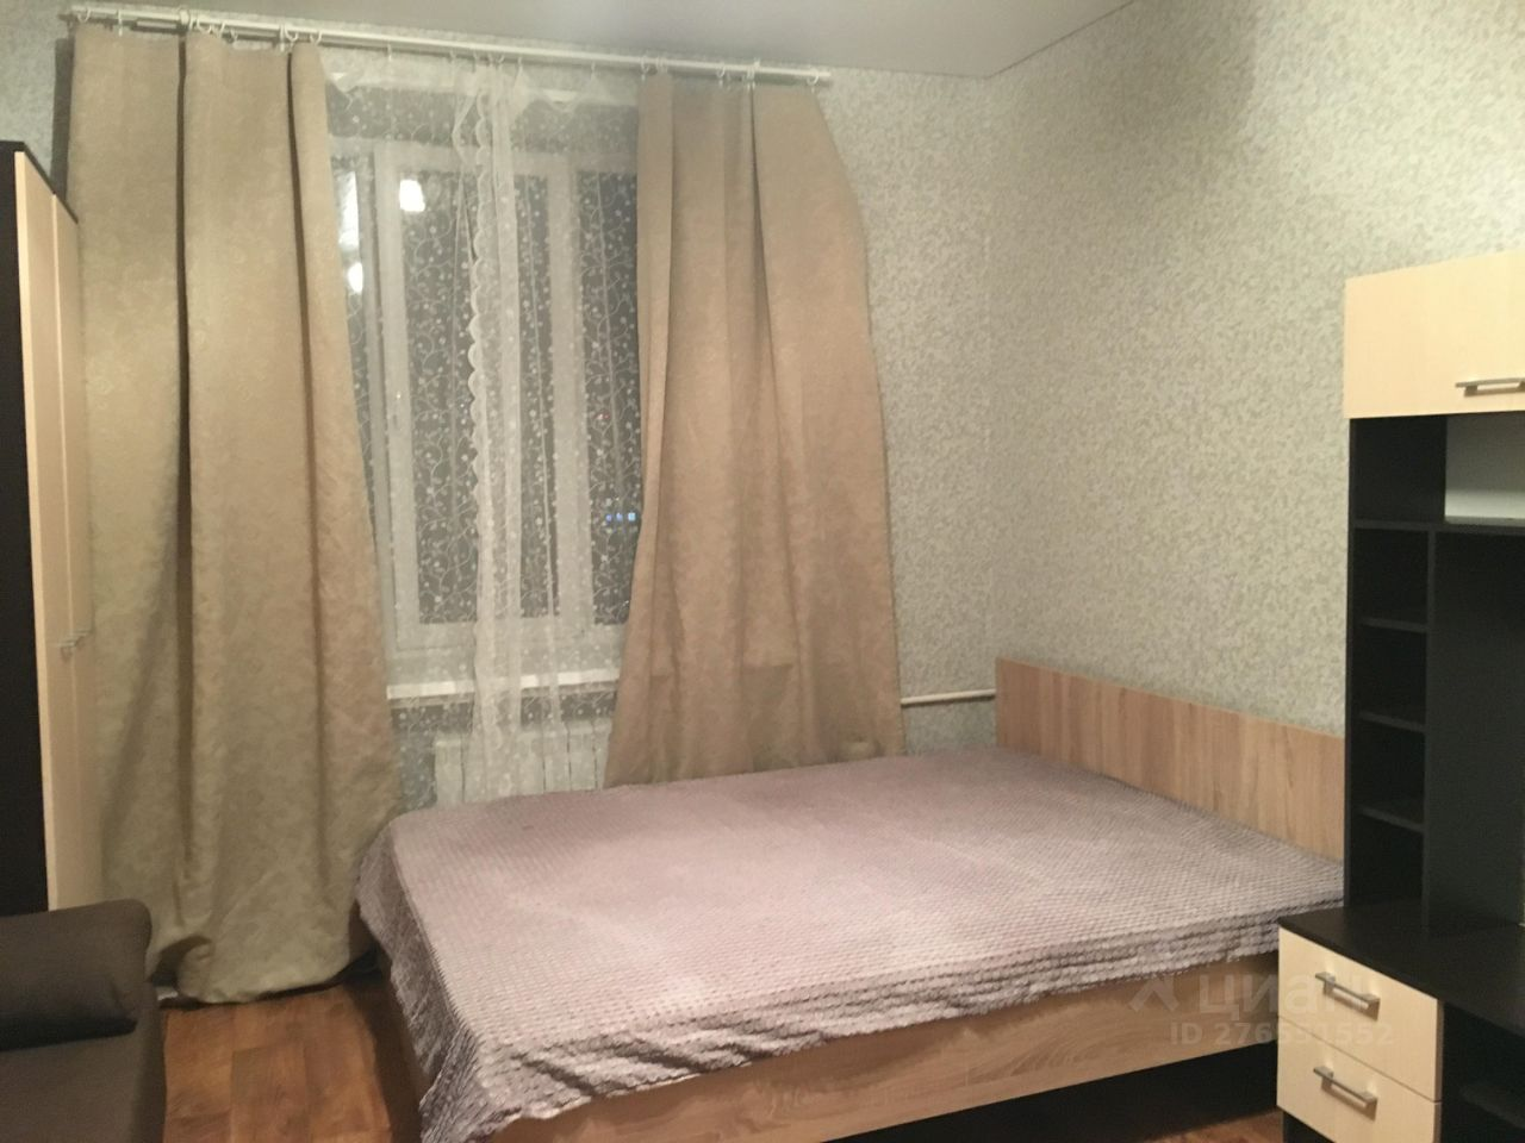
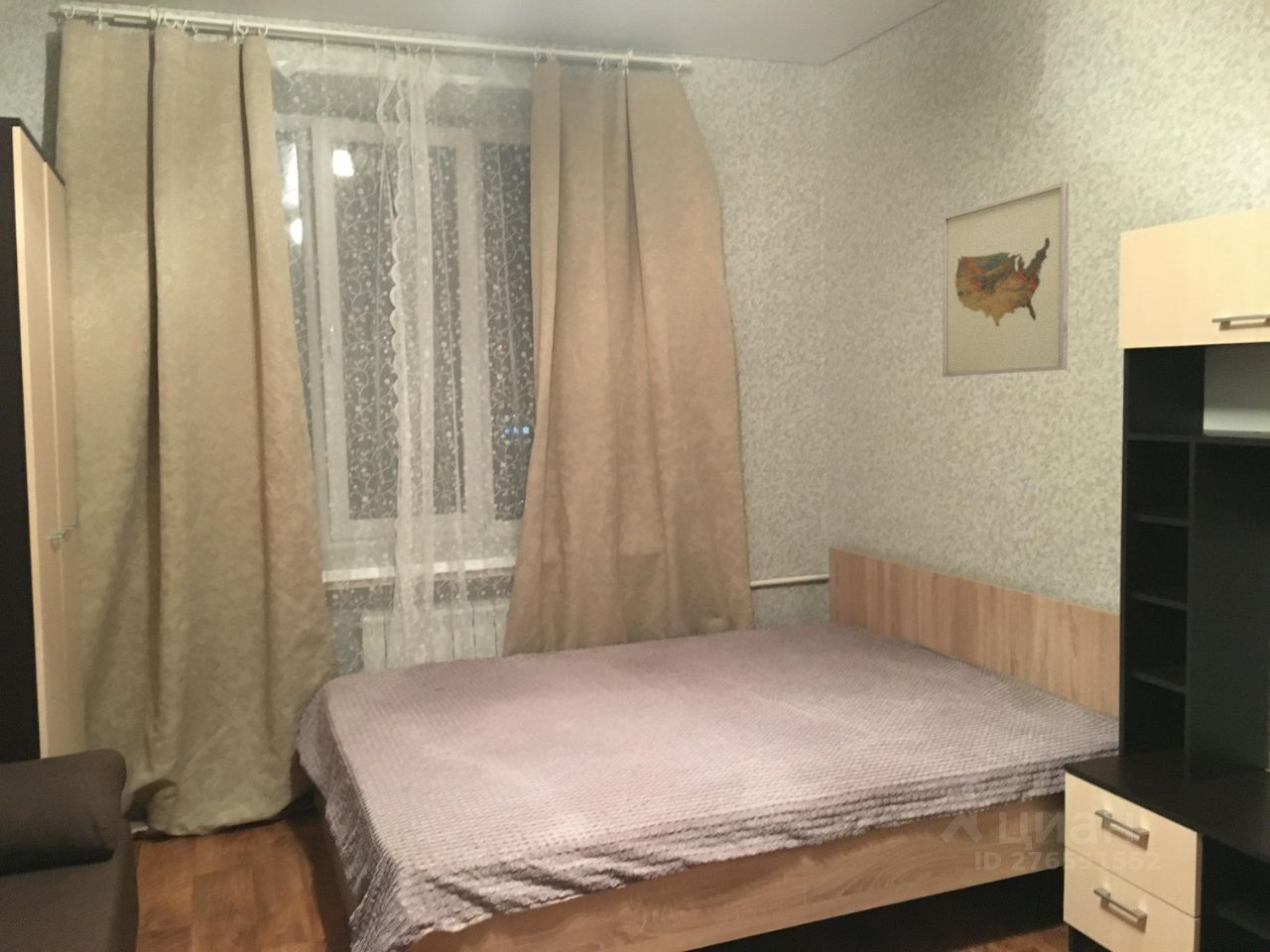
+ wall art [942,180,1070,378]
